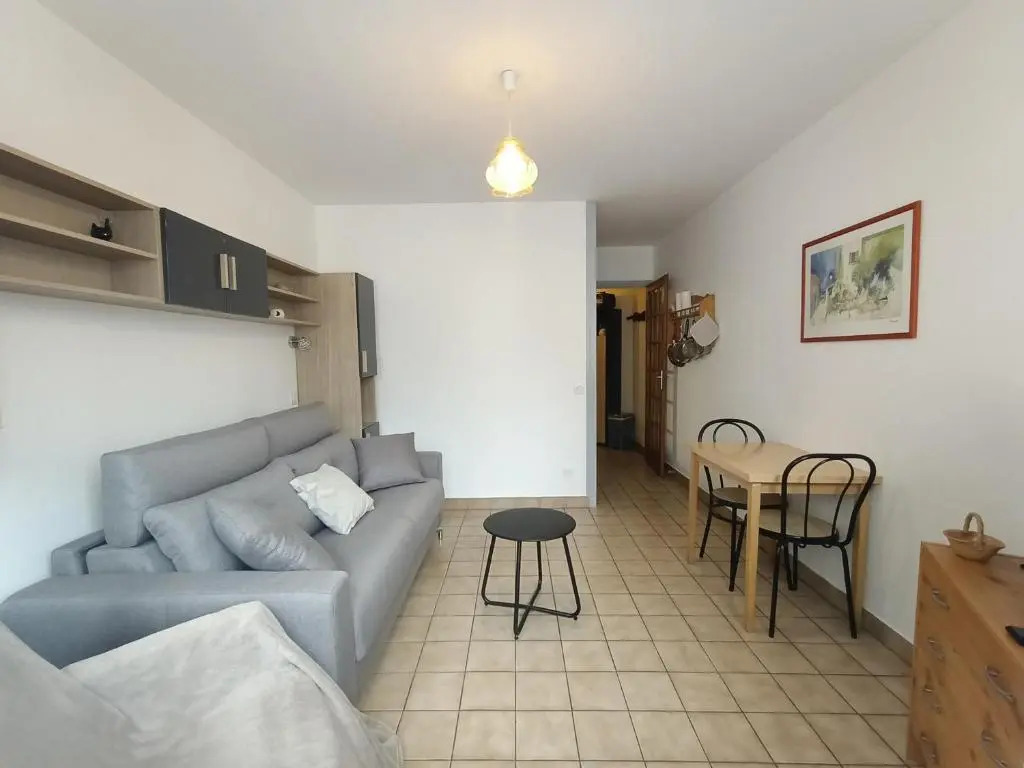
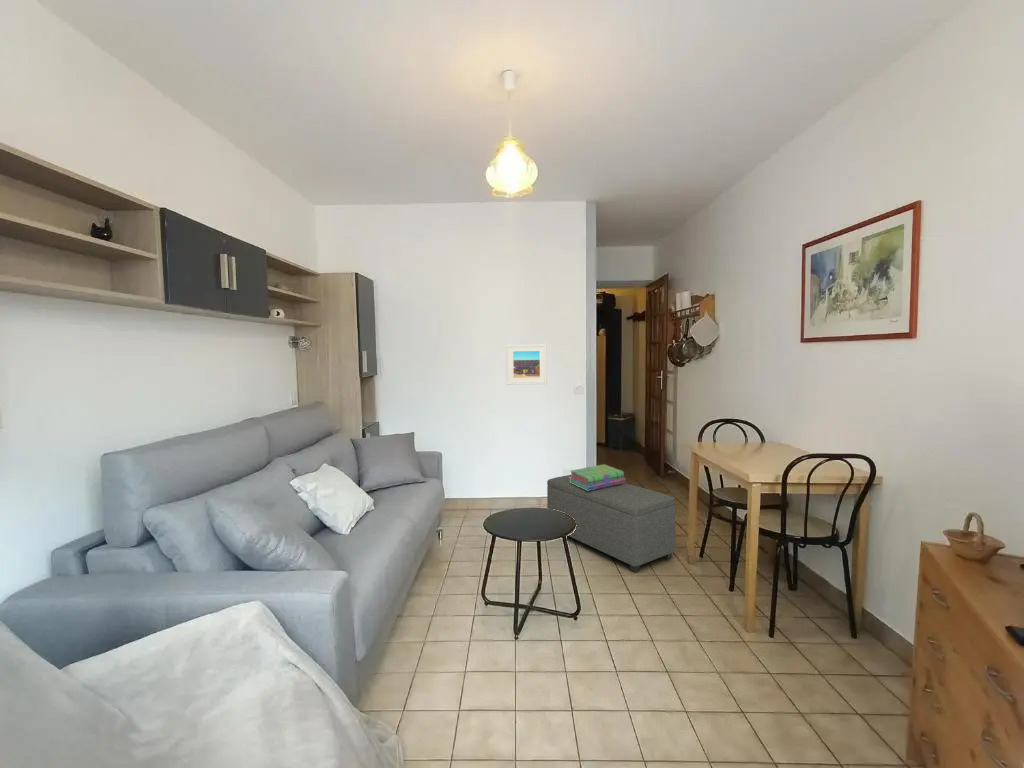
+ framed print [505,343,548,386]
+ stack of books [569,463,627,491]
+ ottoman [546,474,676,573]
